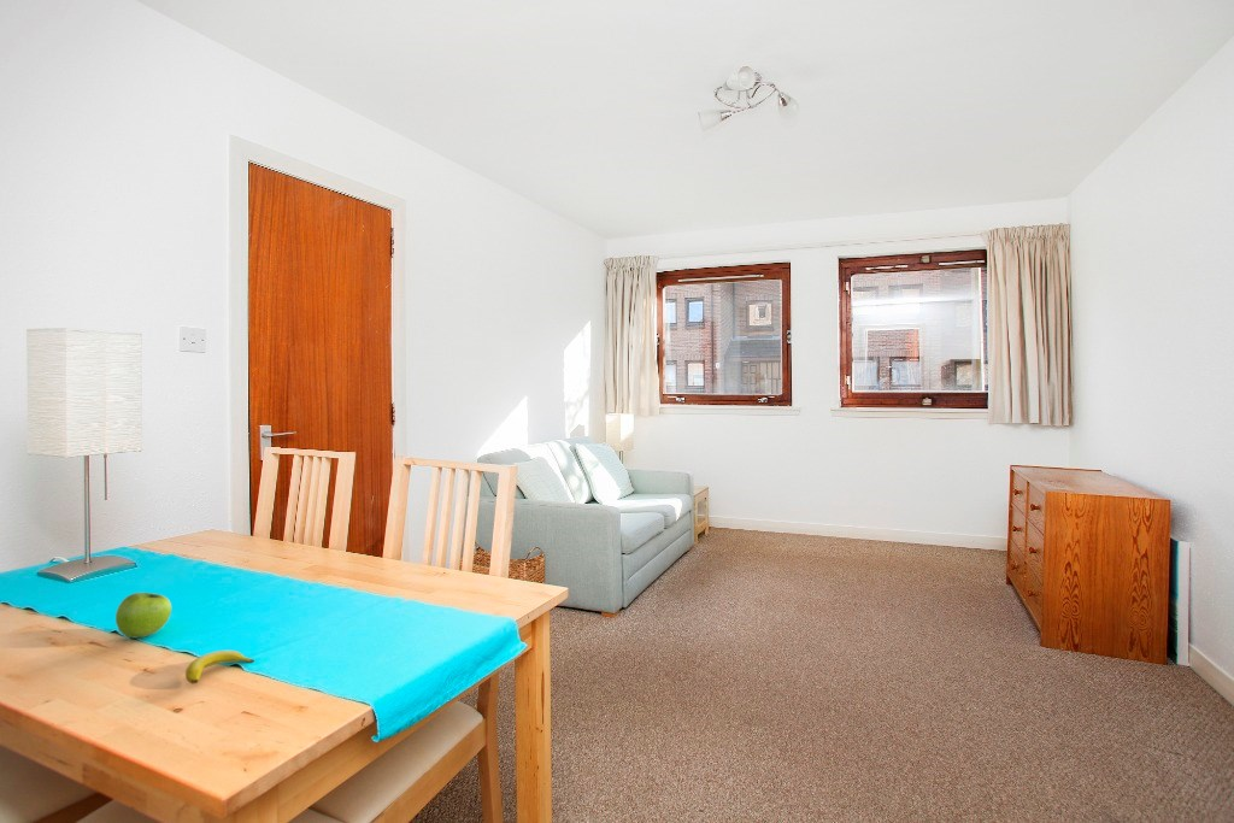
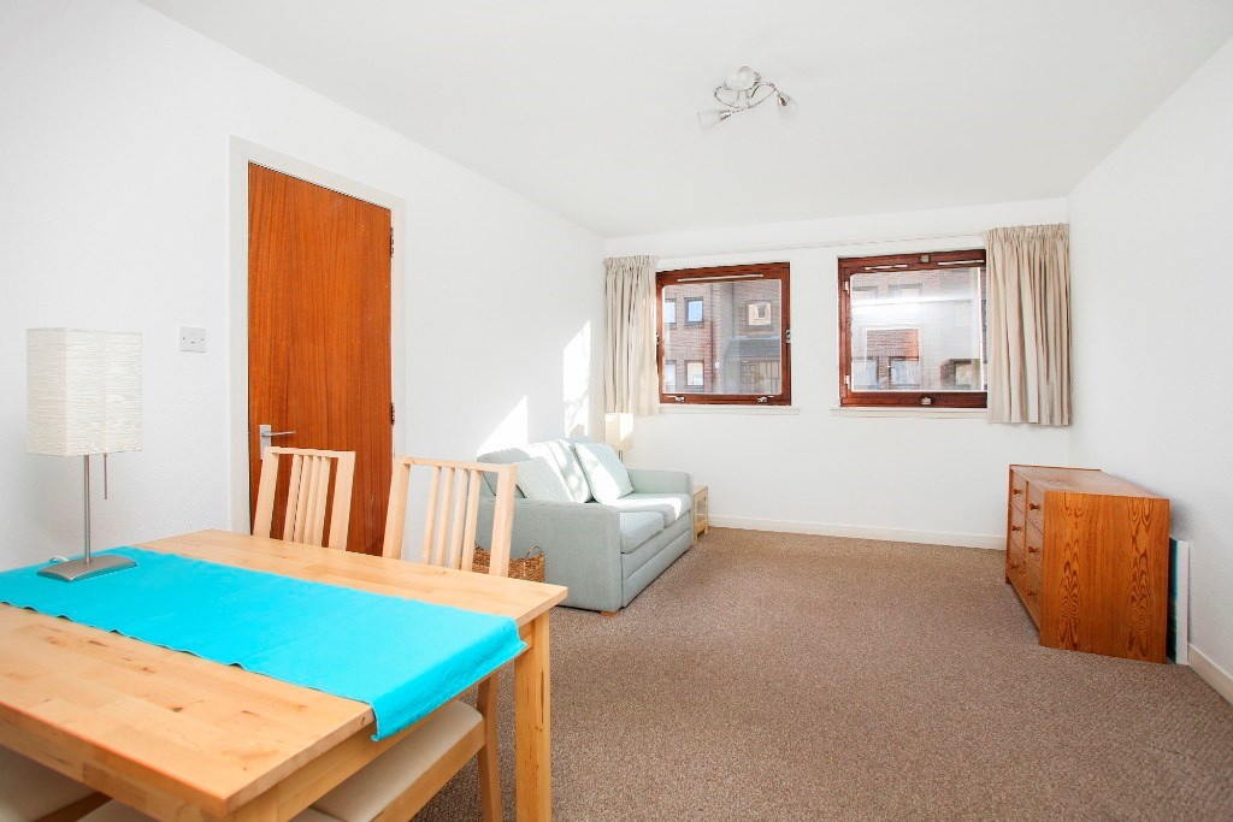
- fruit [114,592,172,639]
- banana [184,649,255,684]
